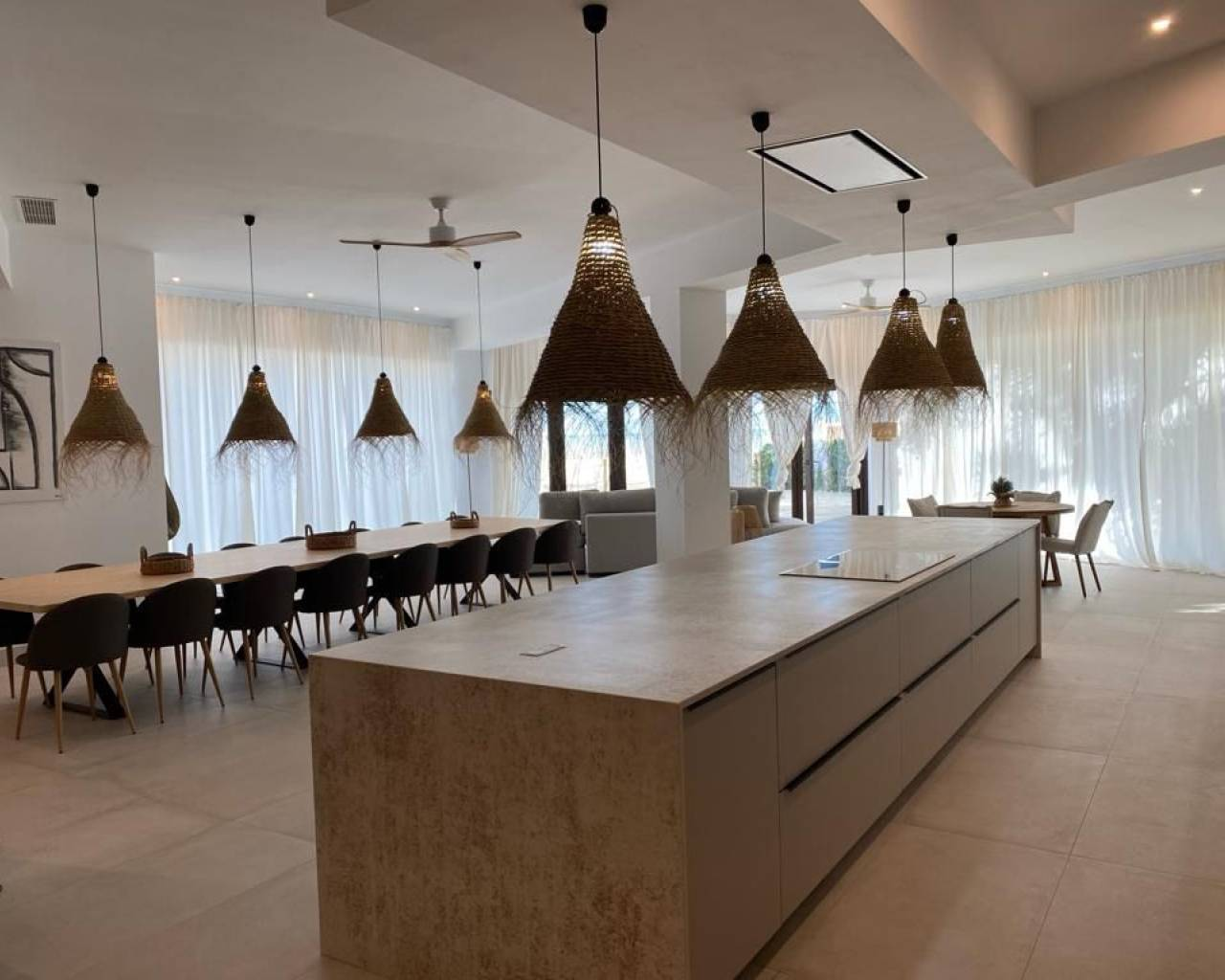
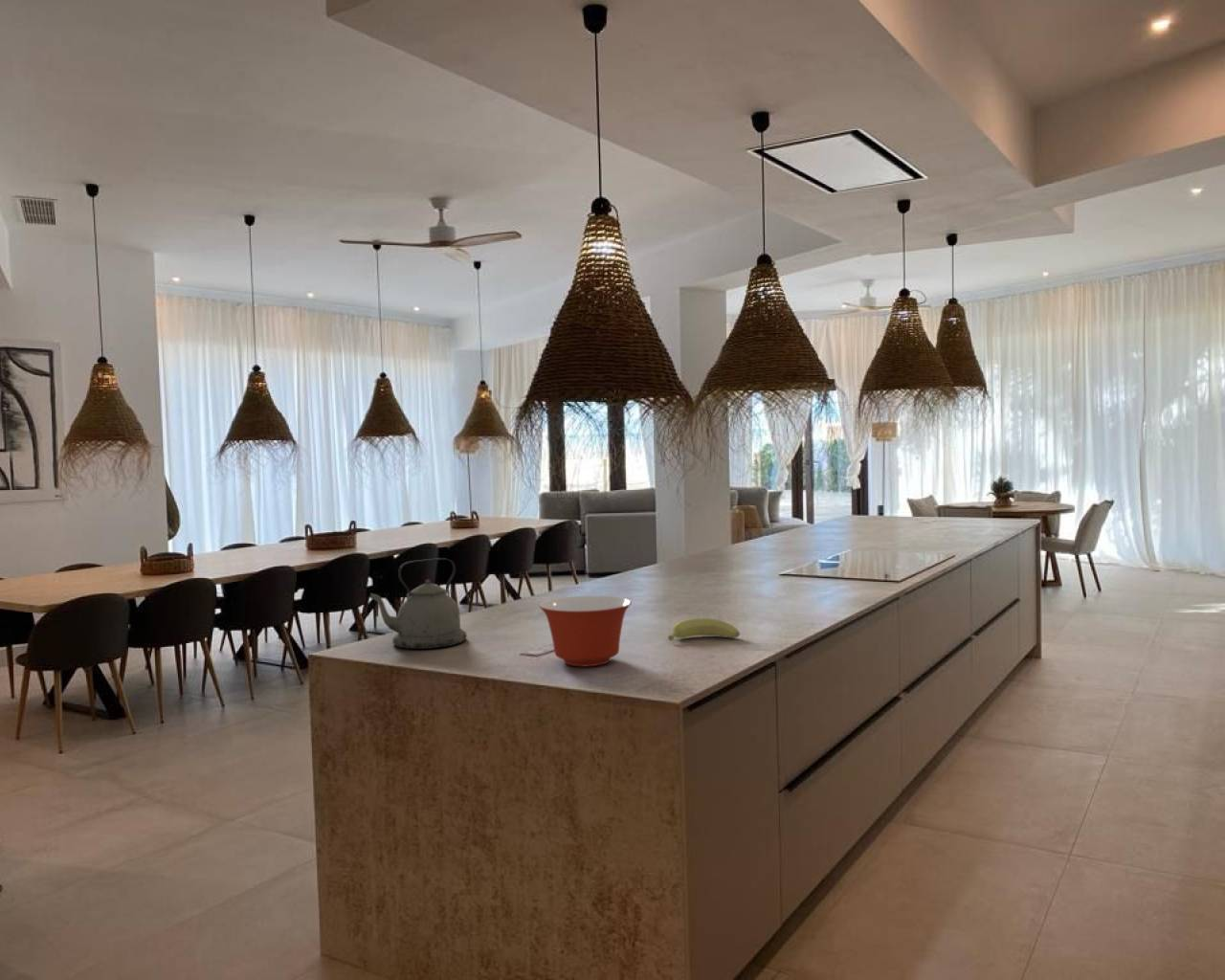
+ banana [667,617,741,642]
+ kettle [368,557,468,650]
+ mixing bowl [538,594,633,667]
